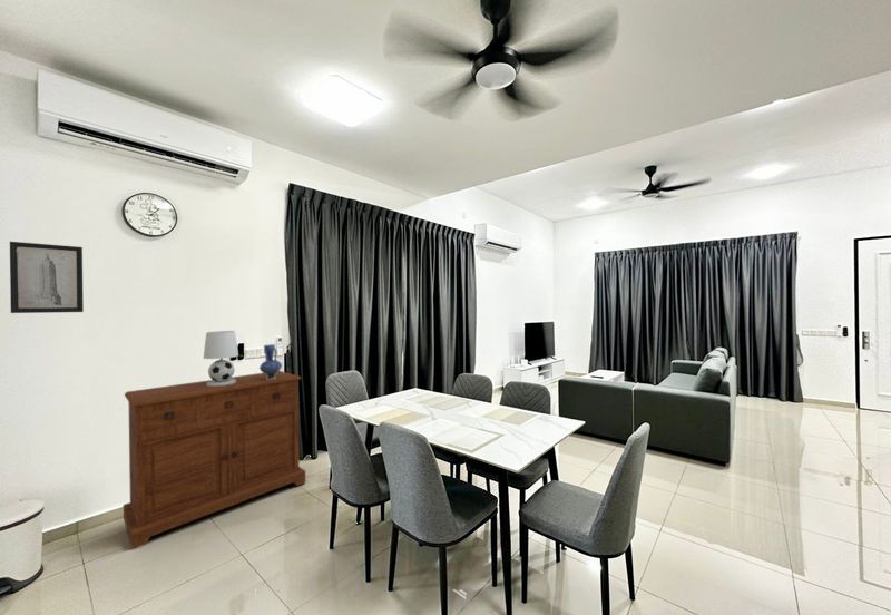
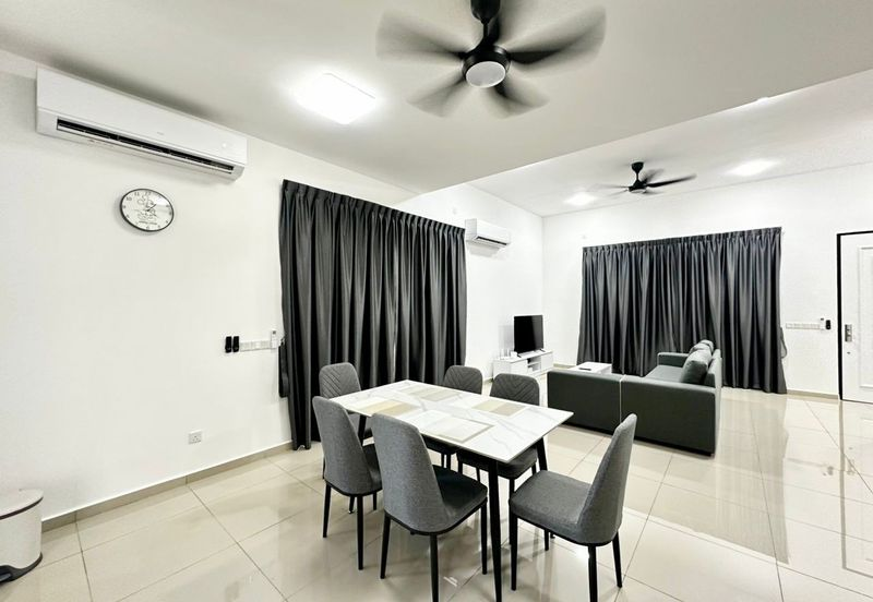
- vase [258,343,283,380]
- sideboard [123,370,306,551]
- wall art [9,241,85,314]
- table lamp [203,330,239,385]
